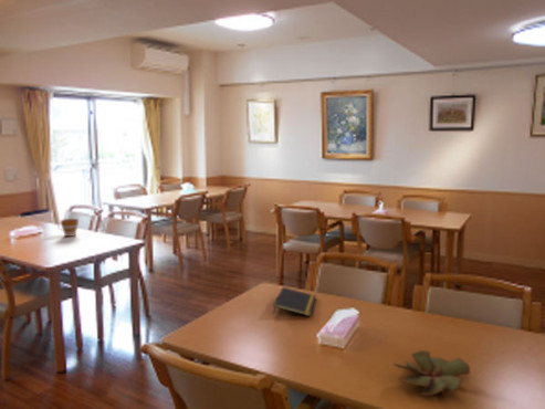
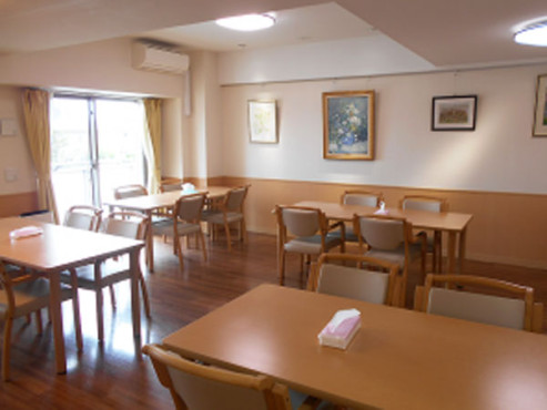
- notepad [272,286,317,317]
- cup [57,218,80,238]
- succulent plant [391,349,471,397]
